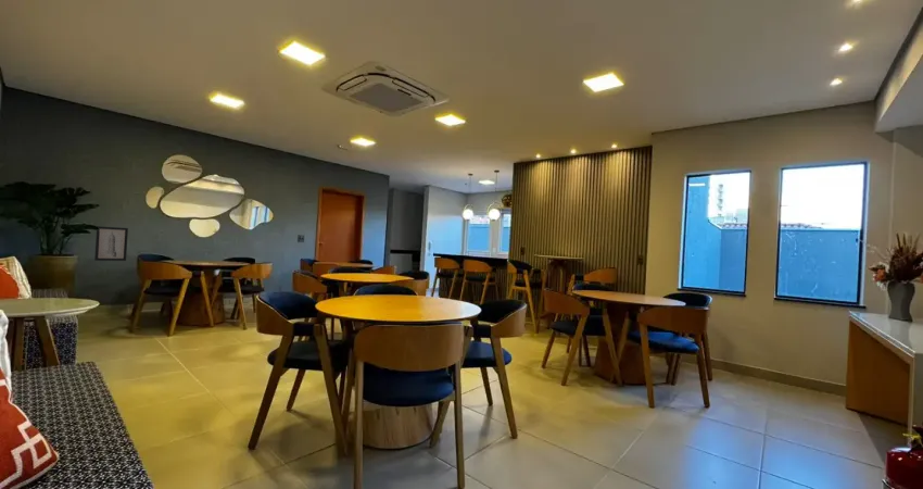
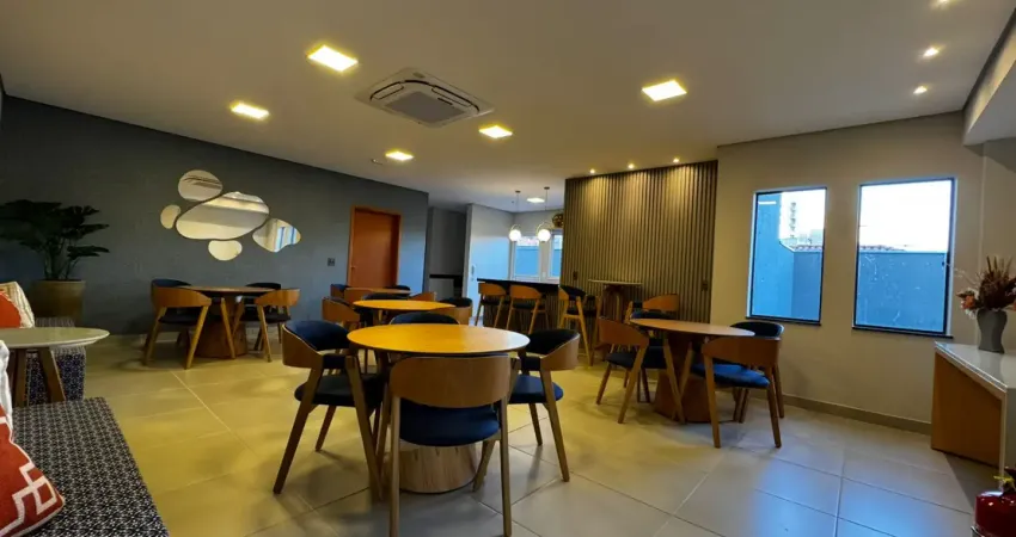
- wall art [93,225,129,262]
